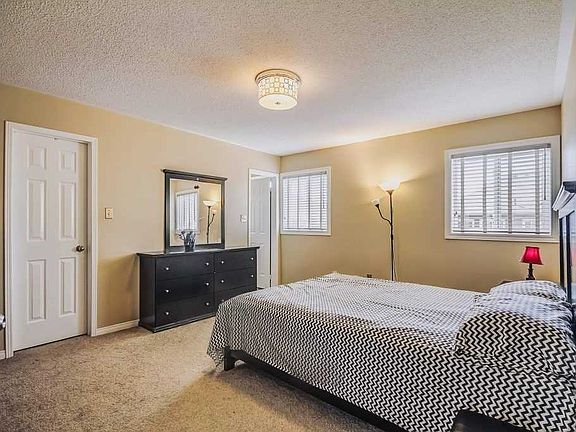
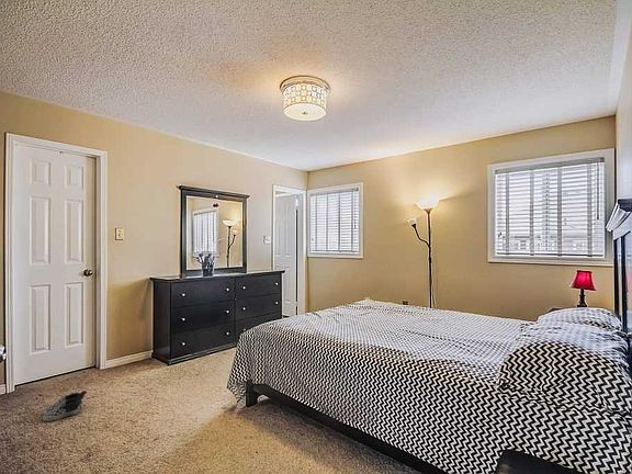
+ shoe [42,390,88,422]
